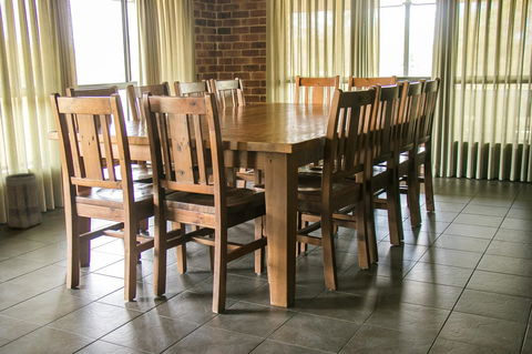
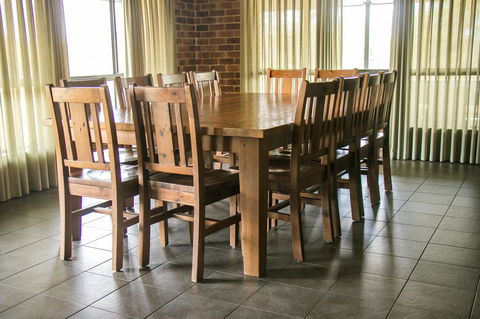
- basket [4,172,43,230]
